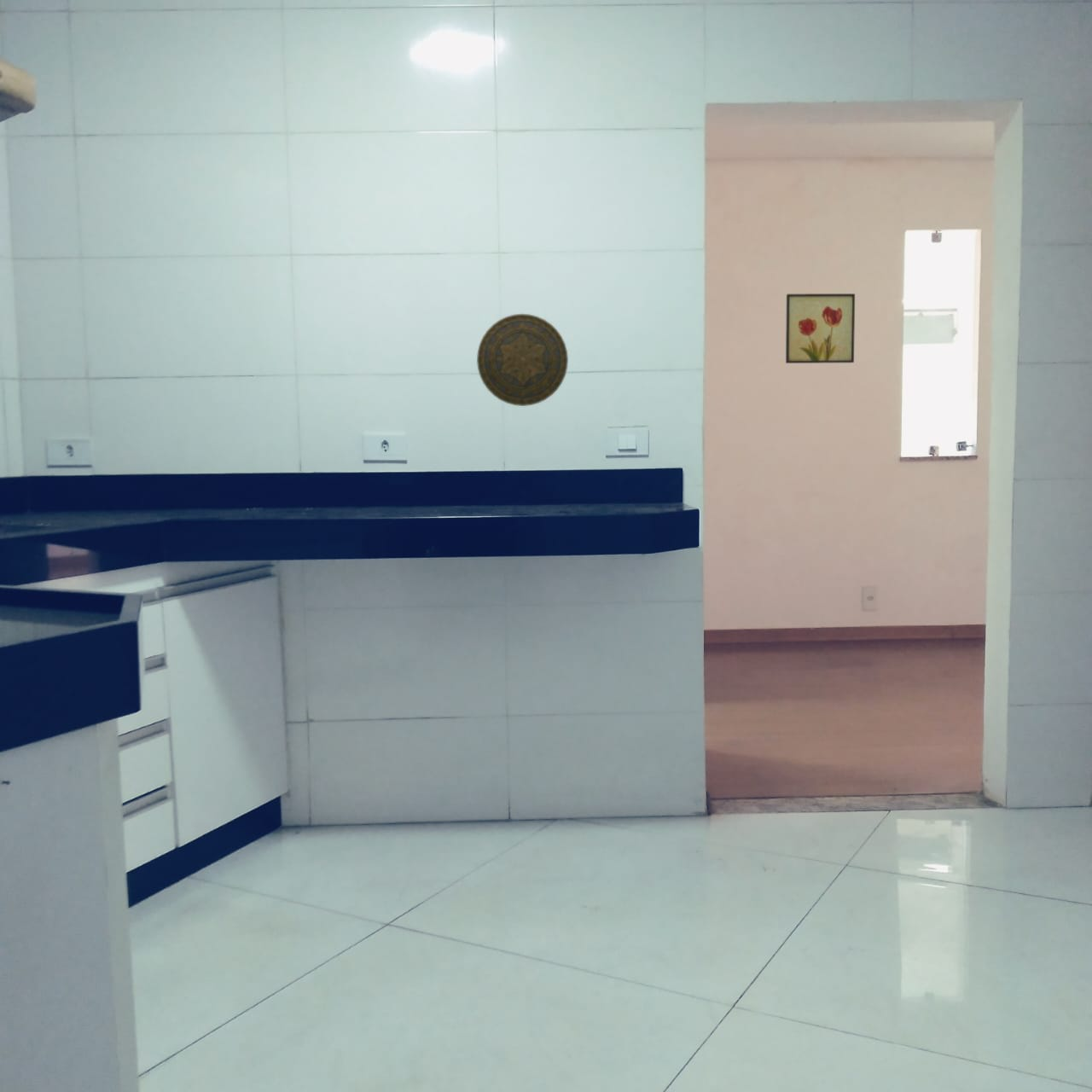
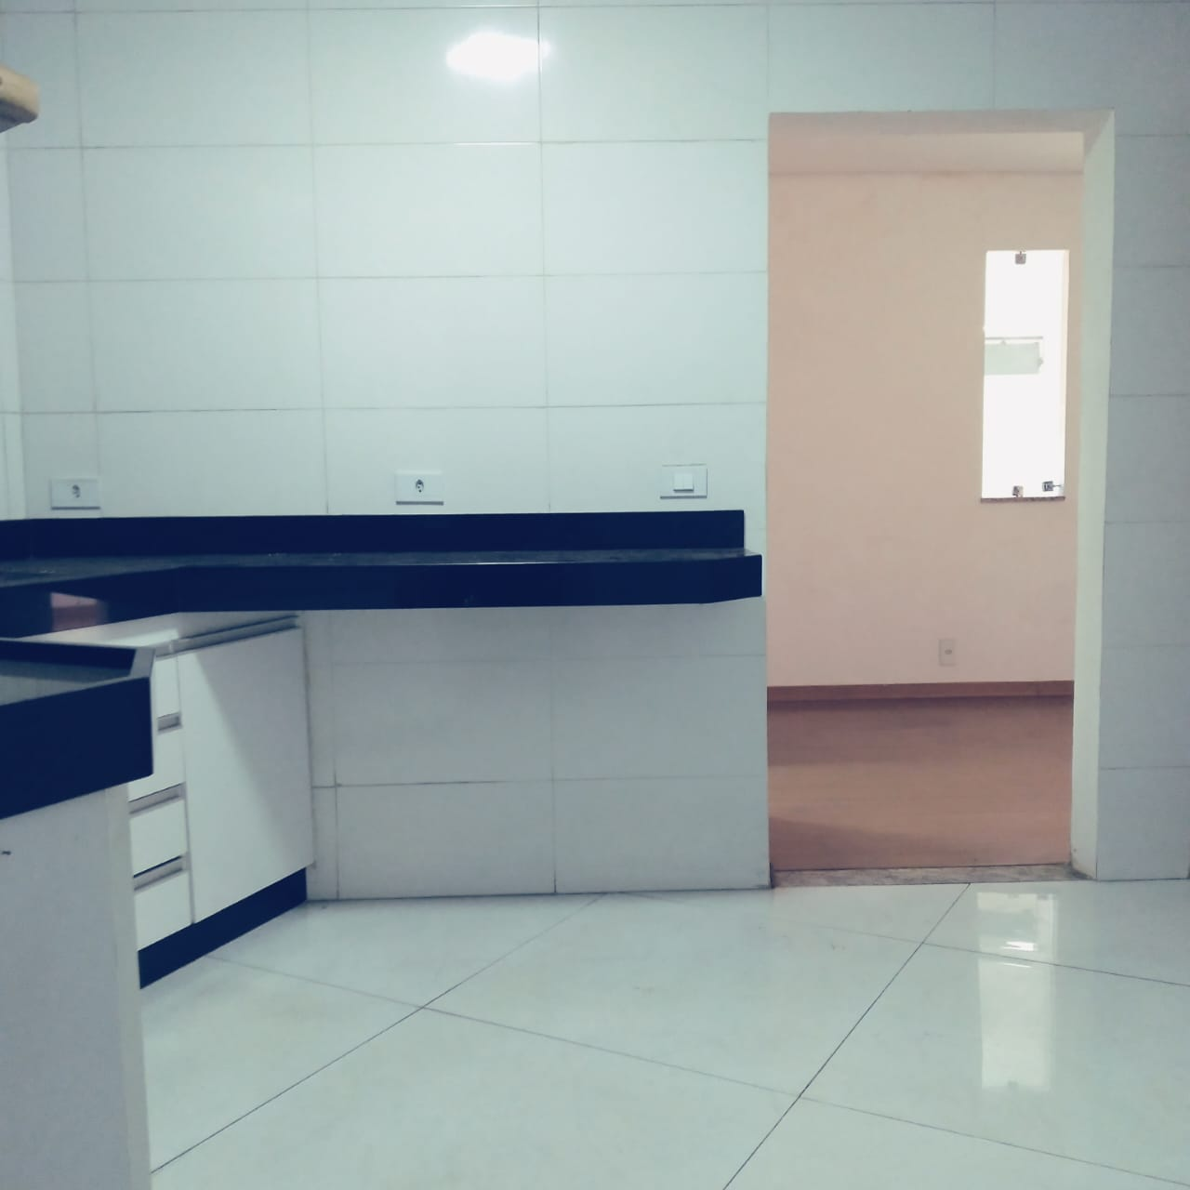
- wall art [785,293,856,364]
- decorative plate [476,313,569,407]
